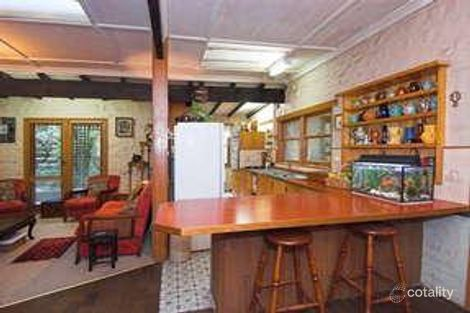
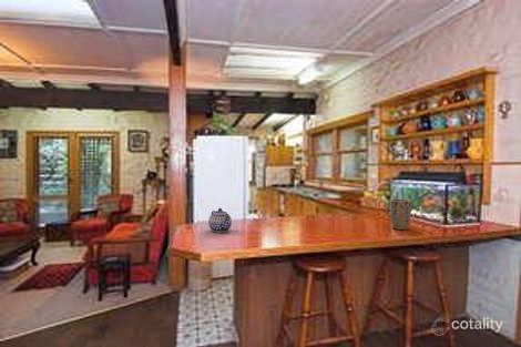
+ plant pot [389,198,412,231]
+ teapot [207,207,233,233]
